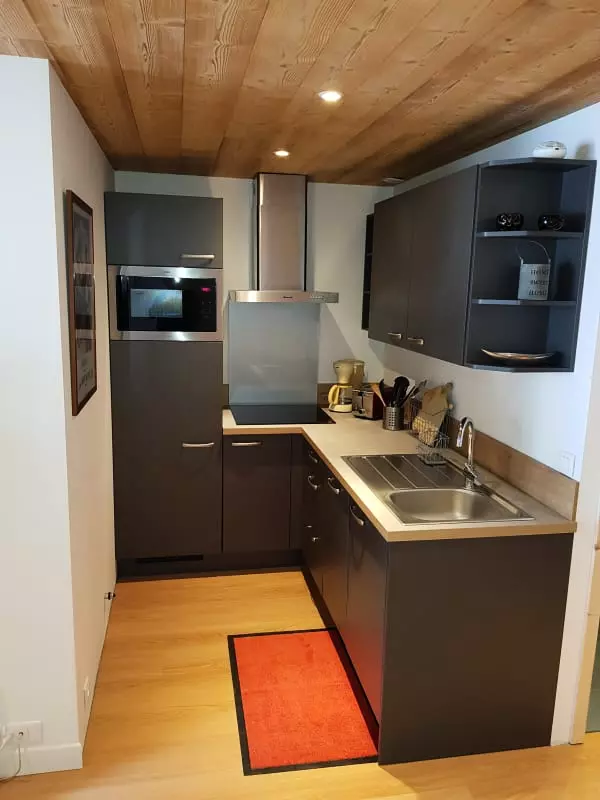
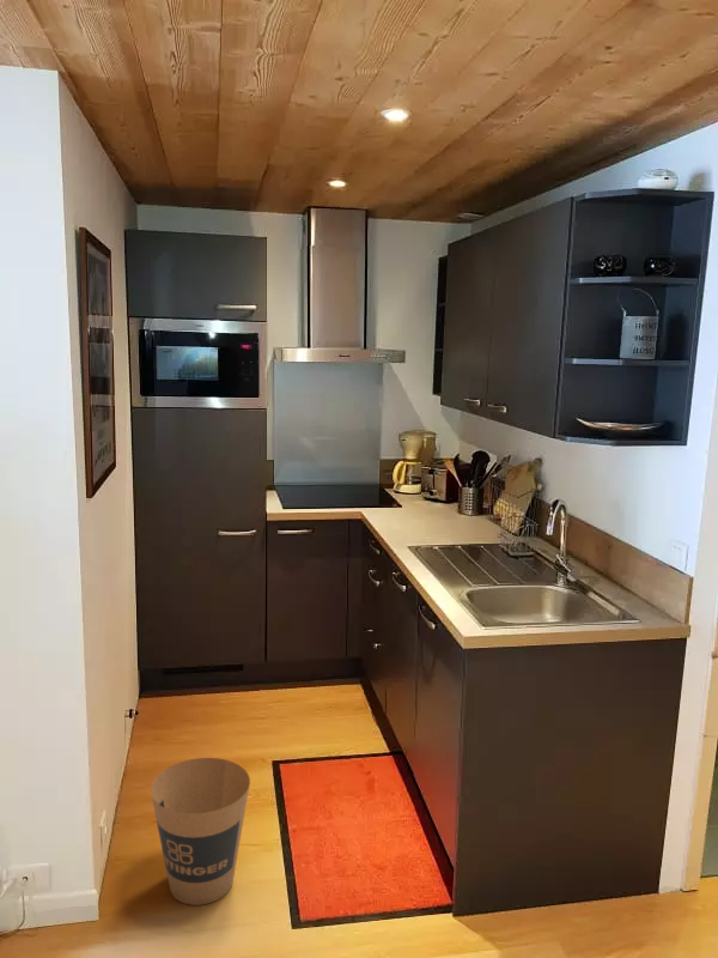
+ trash can [150,757,251,907]
